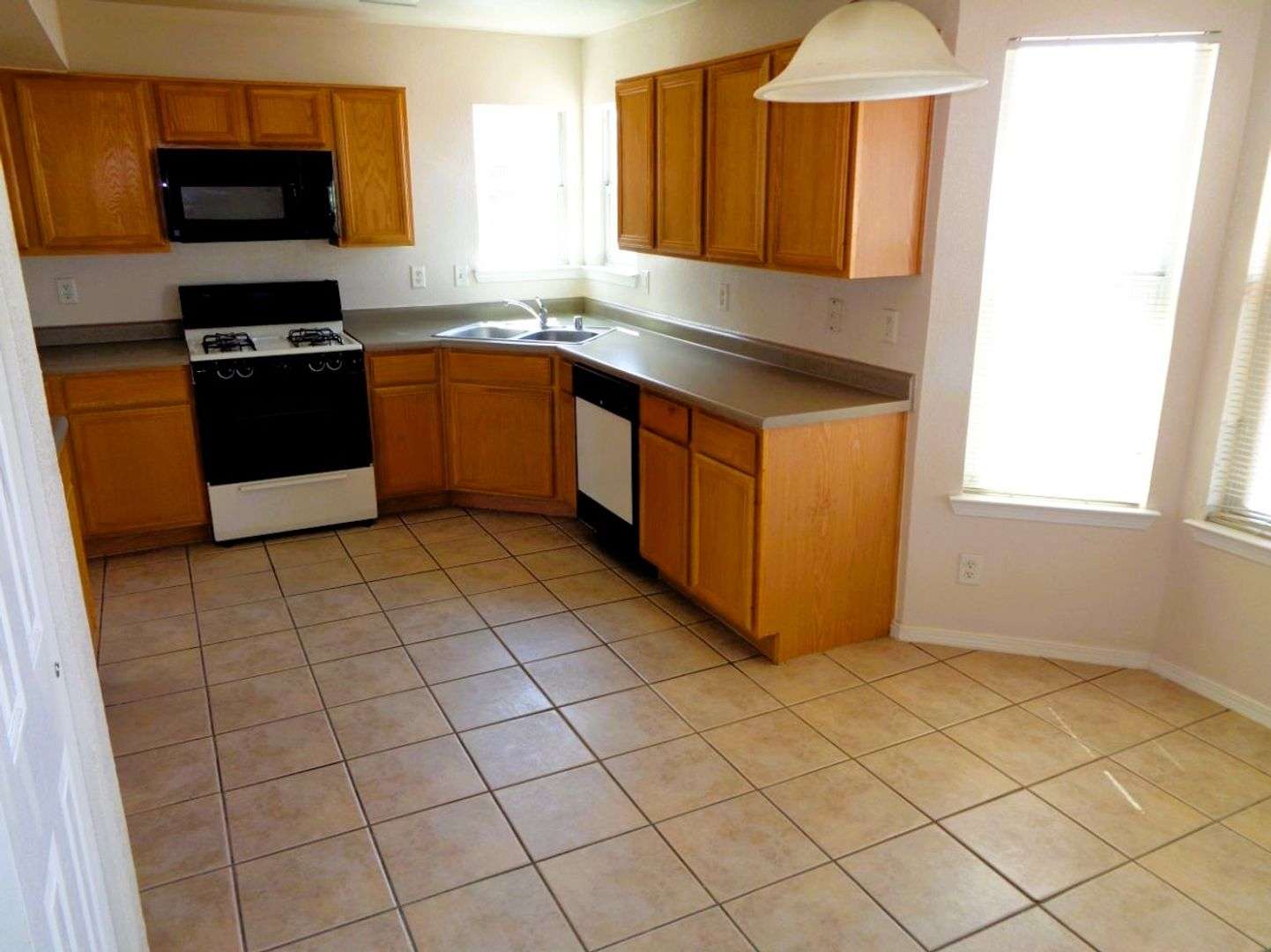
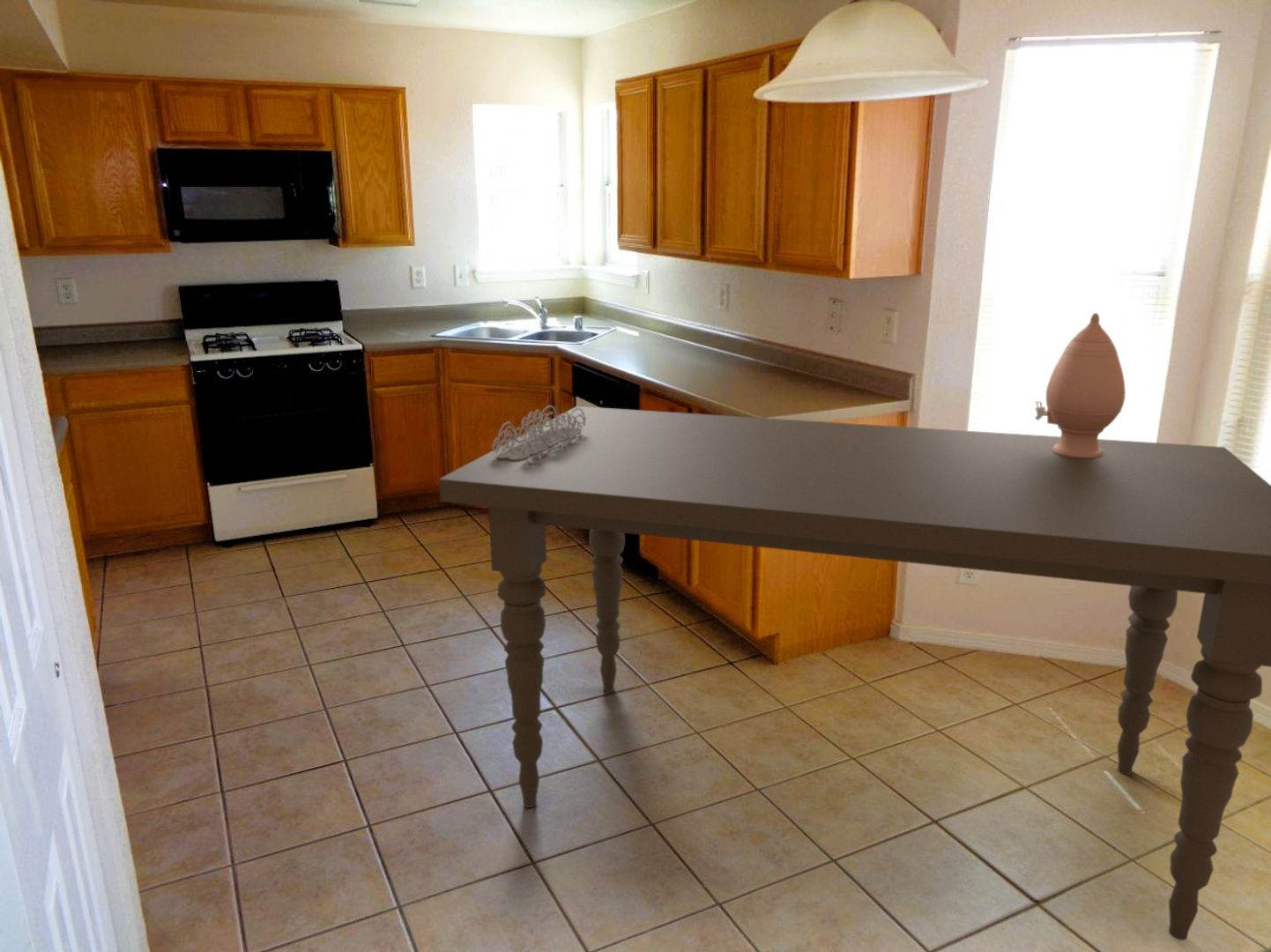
+ vase [1034,312,1126,457]
+ napkin holder [491,405,585,460]
+ dining table [438,405,1271,941]
